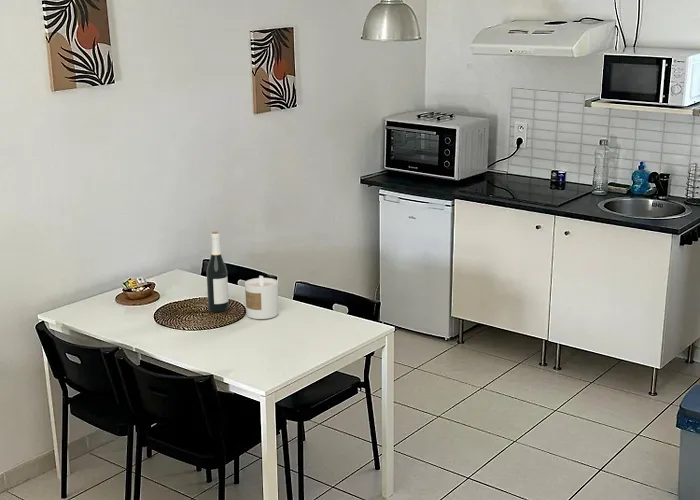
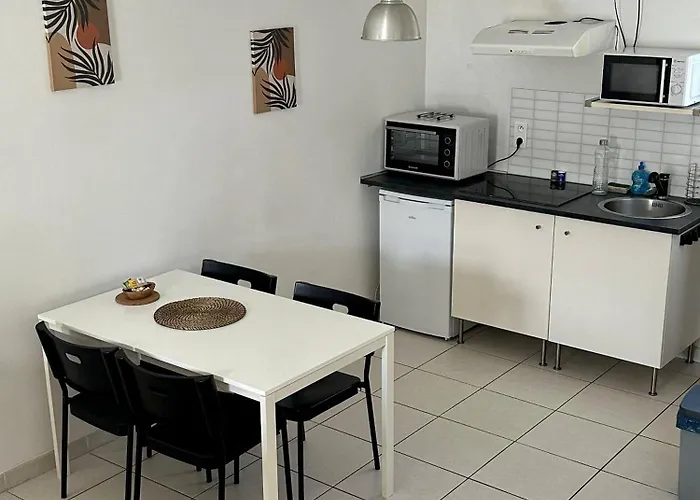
- wine bottle [206,231,230,313]
- candle [244,275,279,320]
